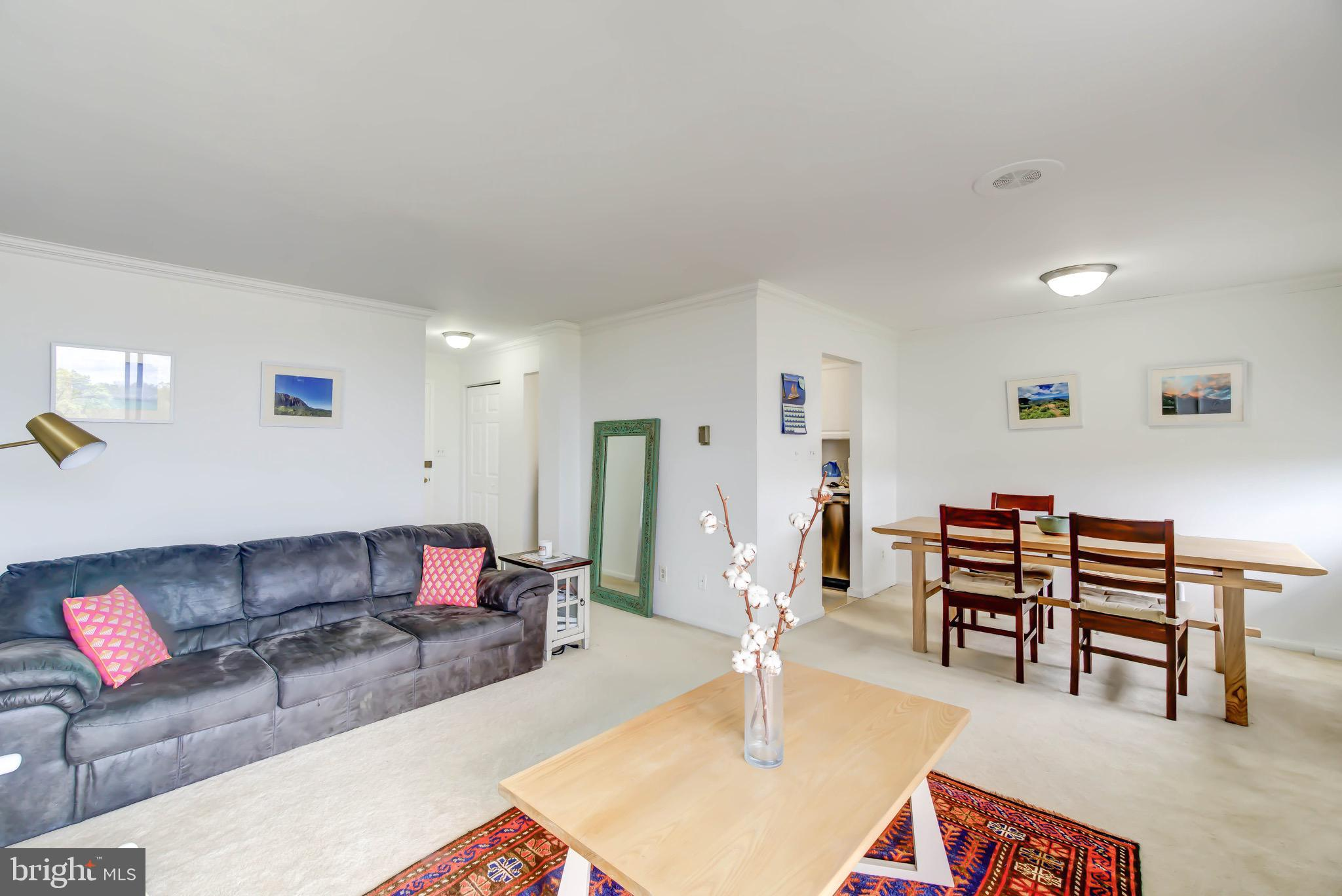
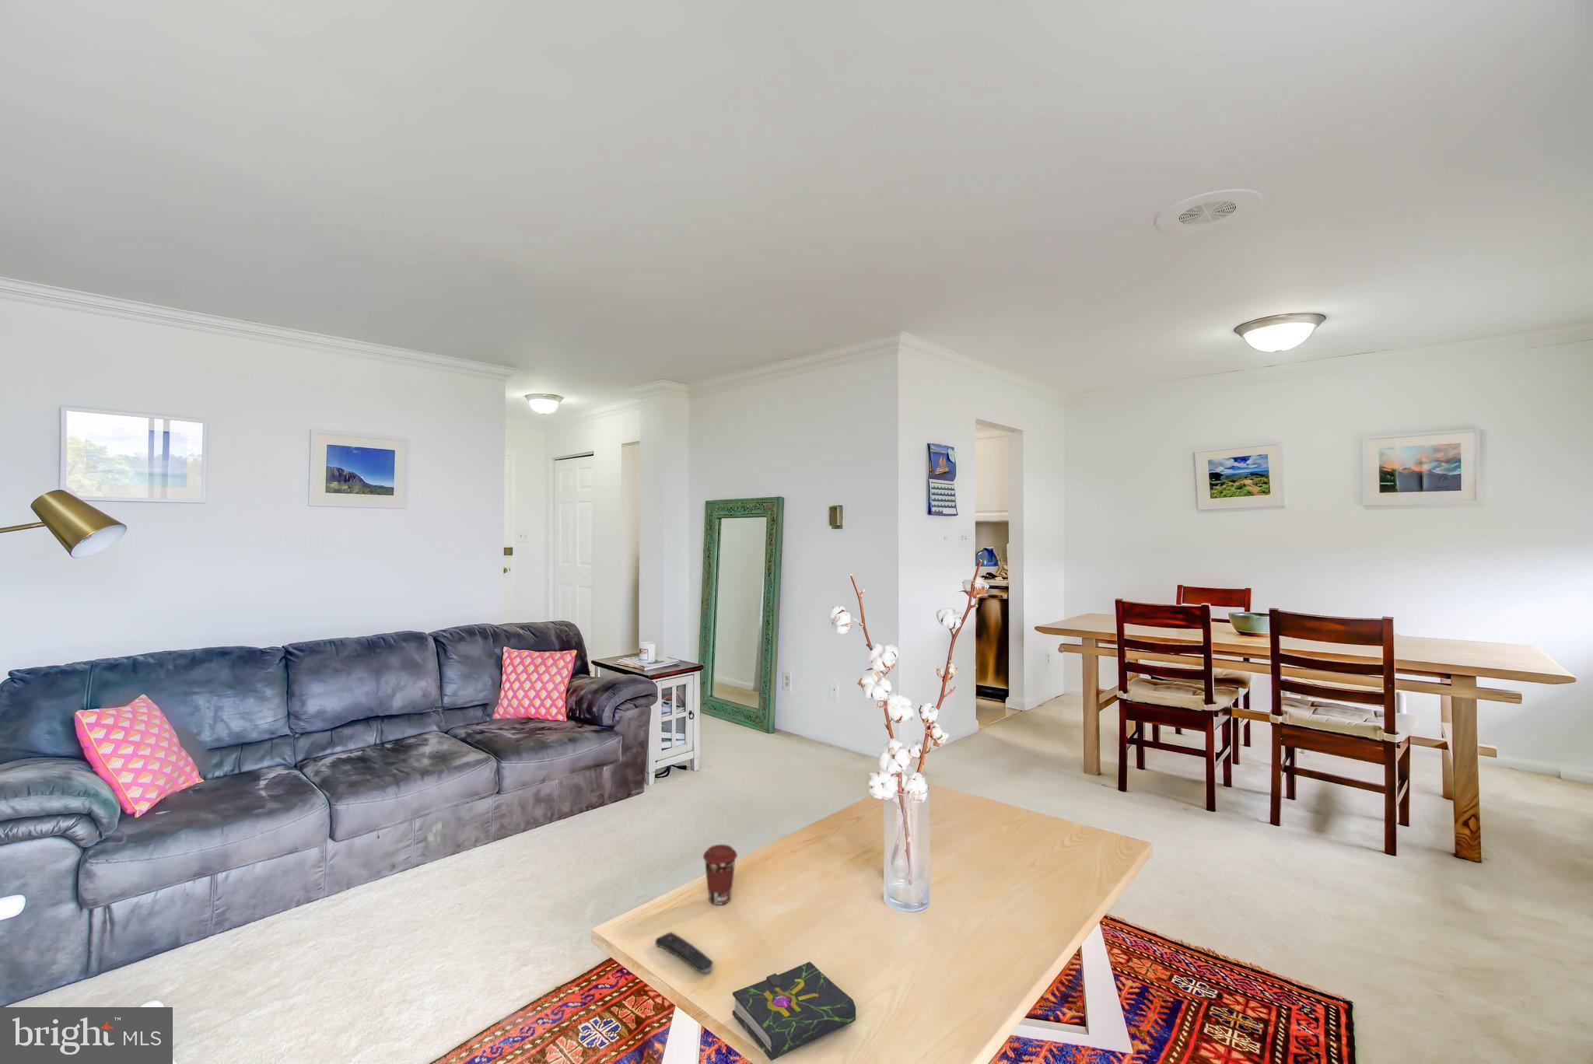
+ coffee cup [703,844,738,905]
+ book [732,962,856,1062]
+ remote control [655,931,715,974]
